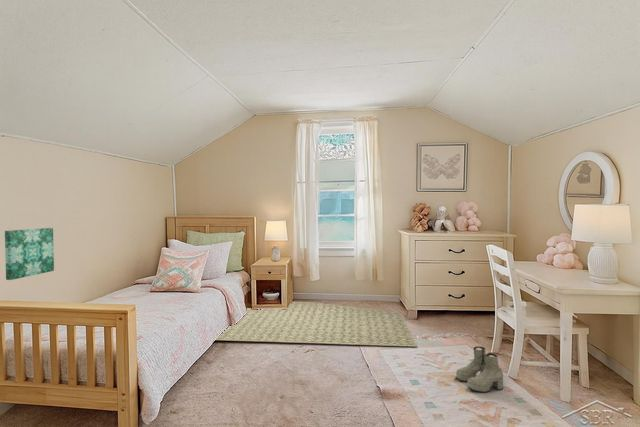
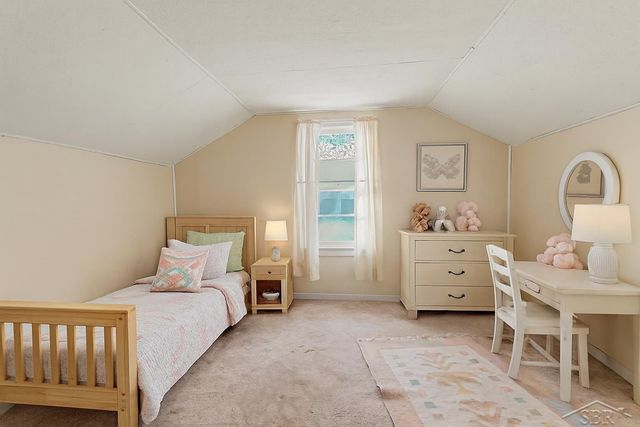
- wall art [4,227,55,281]
- boots [455,345,504,393]
- rug [215,301,418,348]
